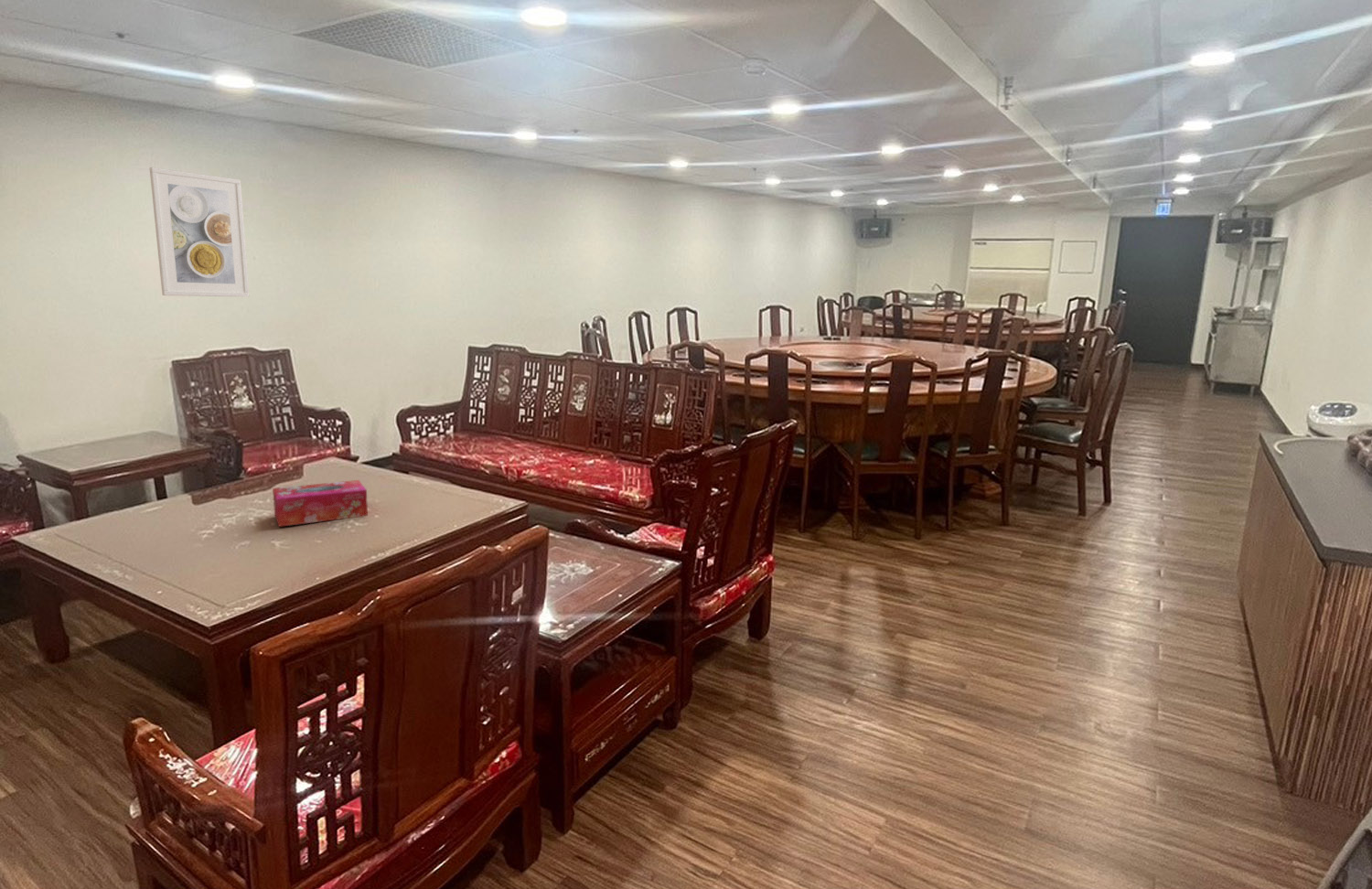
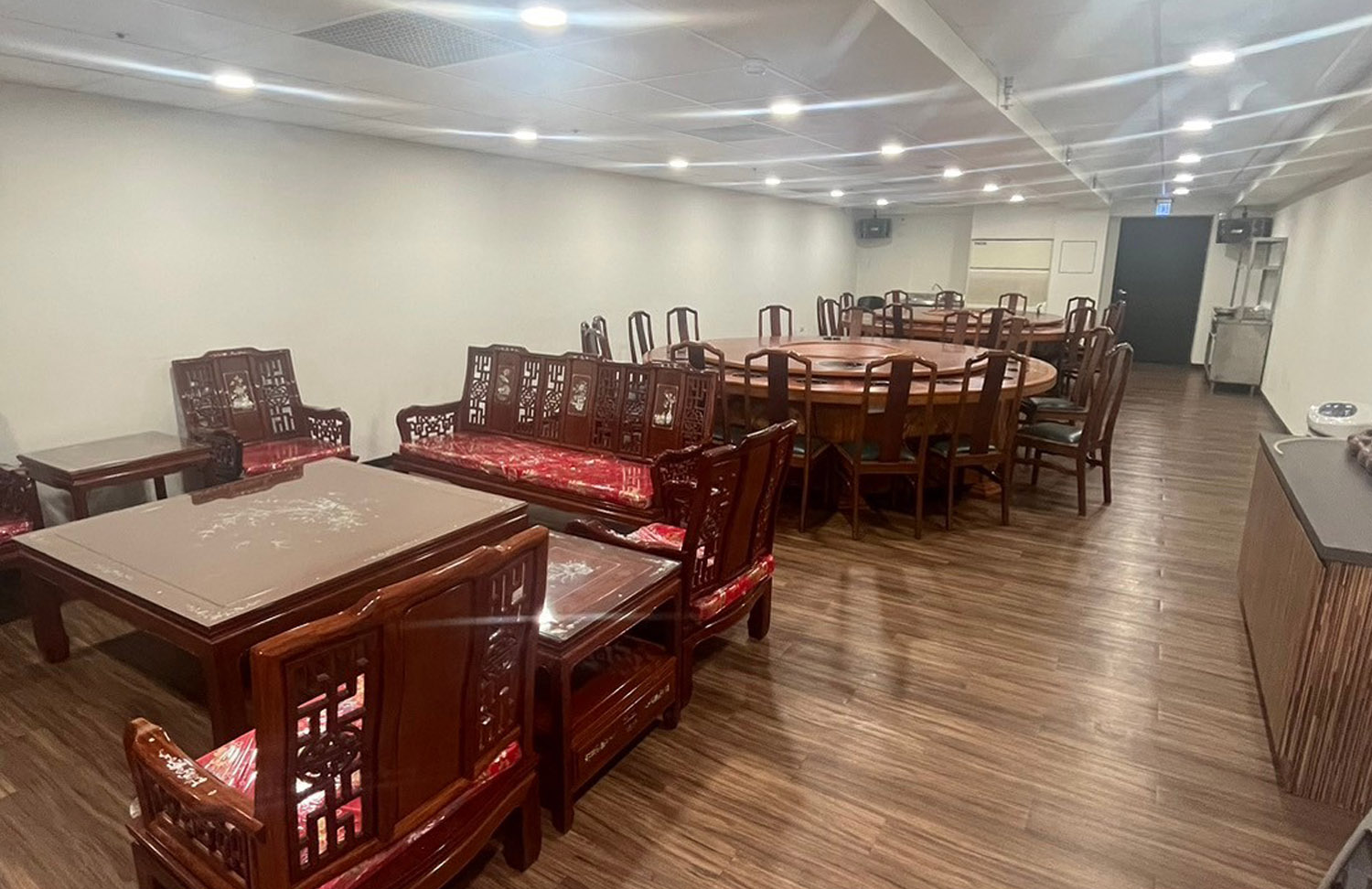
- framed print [149,166,251,298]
- tissue box [272,479,369,528]
